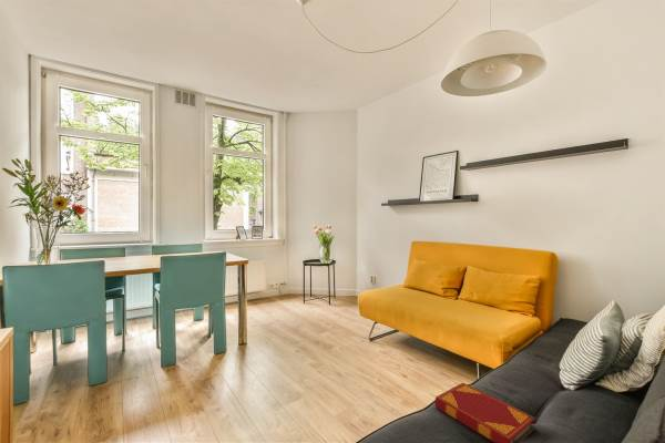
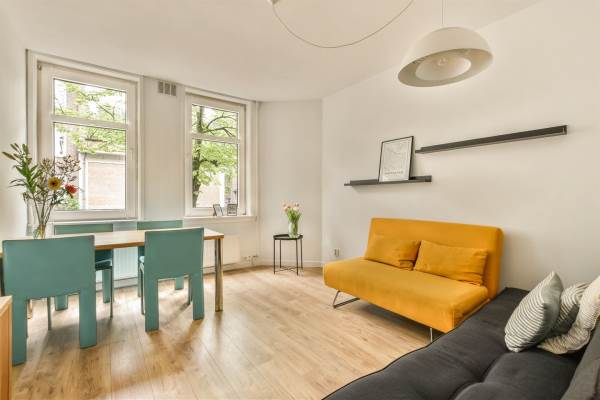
- hardback book [434,382,538,443]
